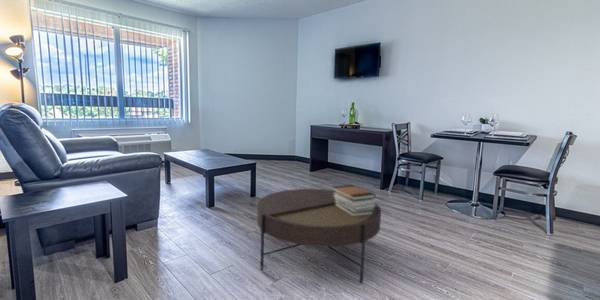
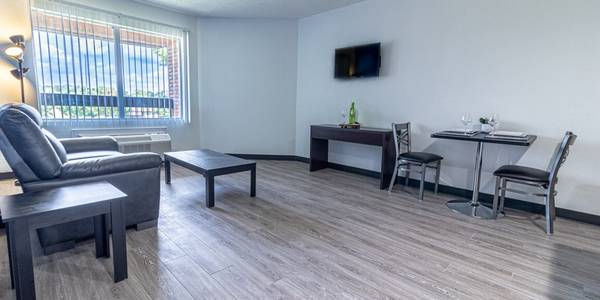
- book stack [332,184,377,216]
- coffee table [256,188,382,284]
